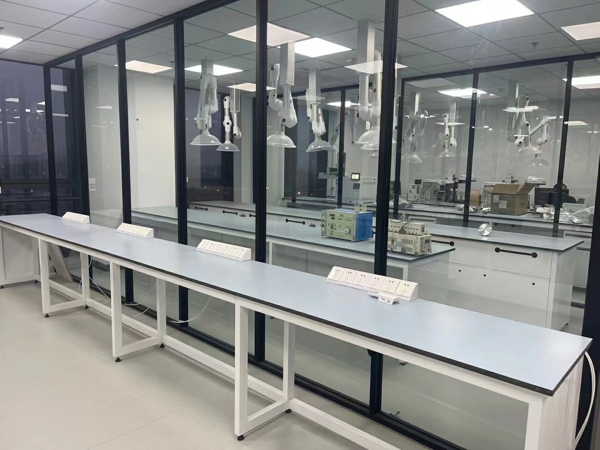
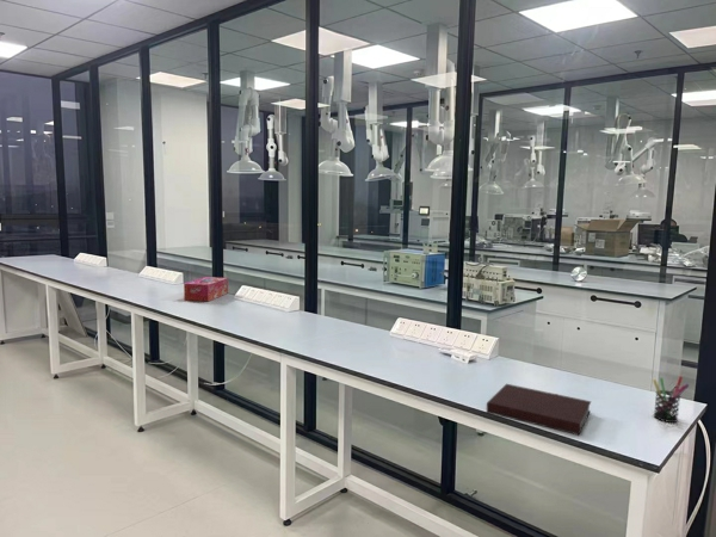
+ pen holder [652,375,690,424]
+ notebook [486,383,592,436]
+ tissue box [183,276,229,302]
